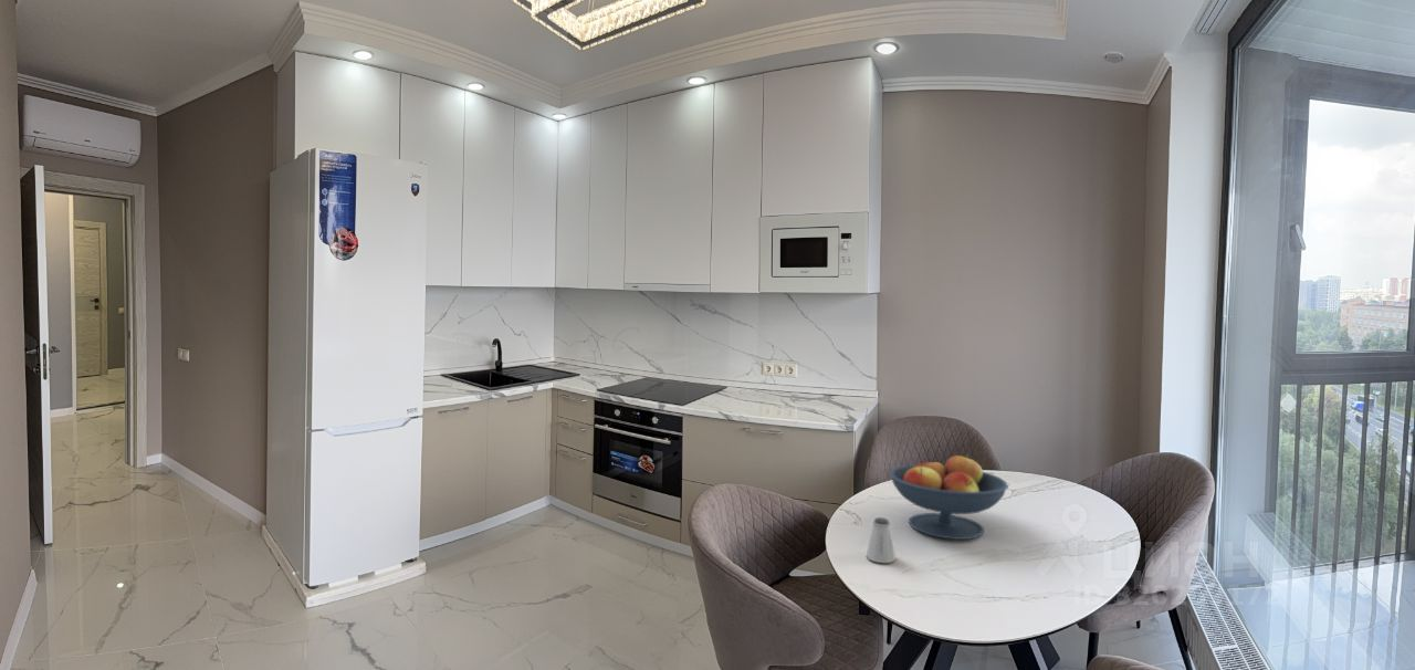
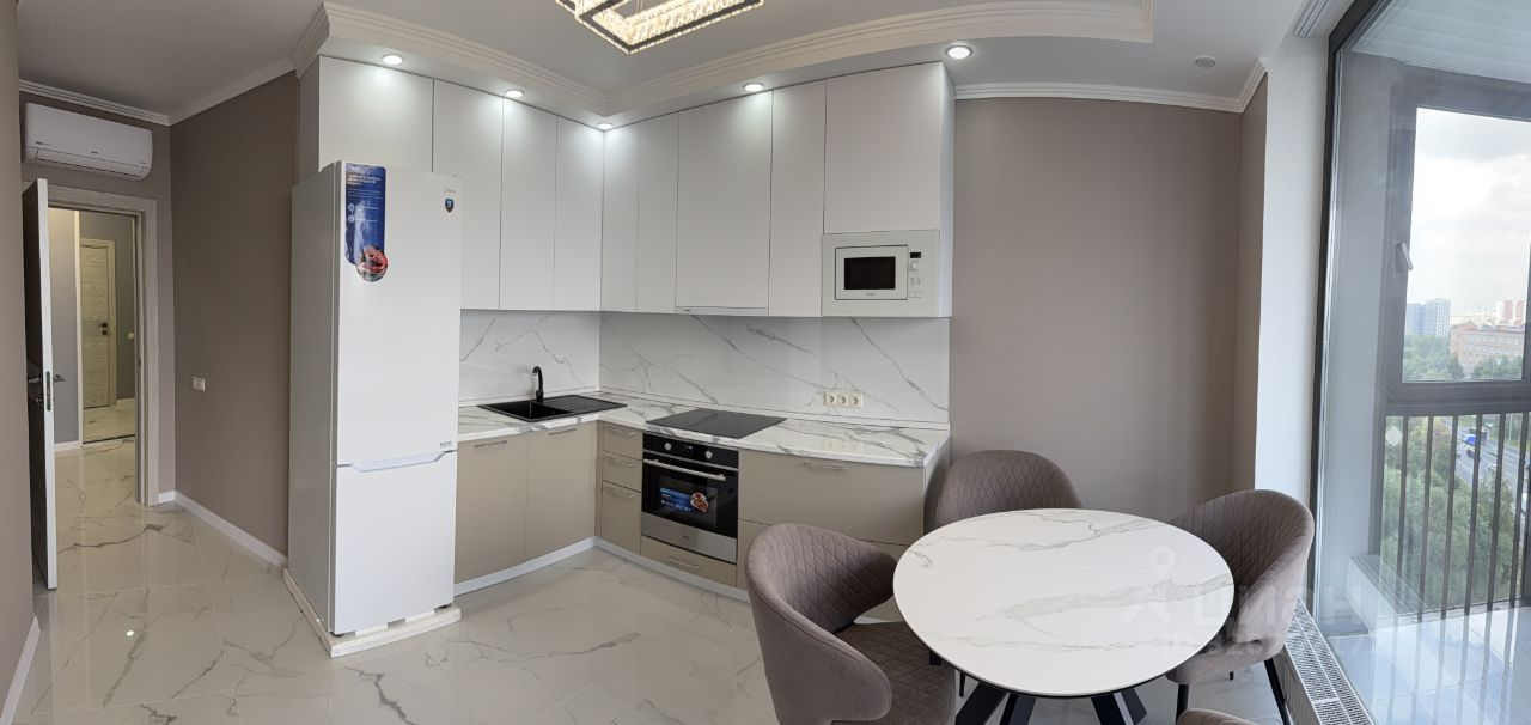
- saltshaker [866,516,897,564]
- fruit bowl [889,453,1009,541]
